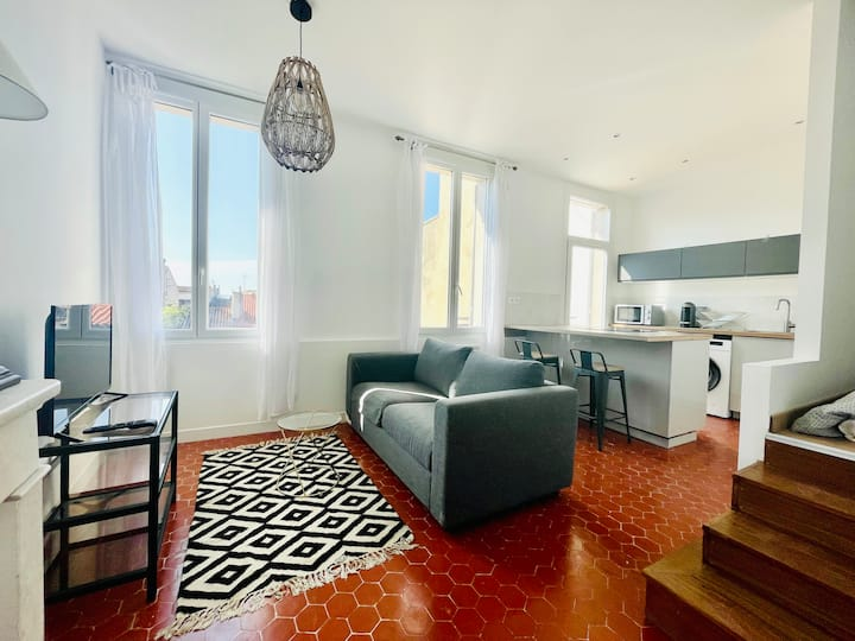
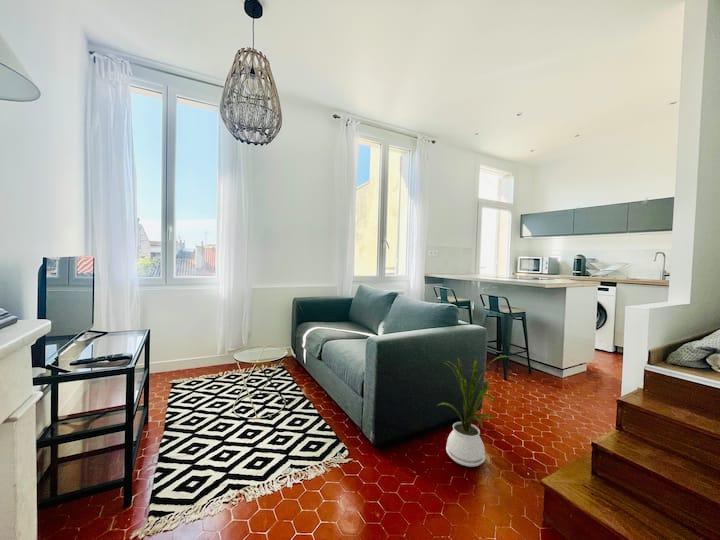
+ house plant [436,355,512,468]
